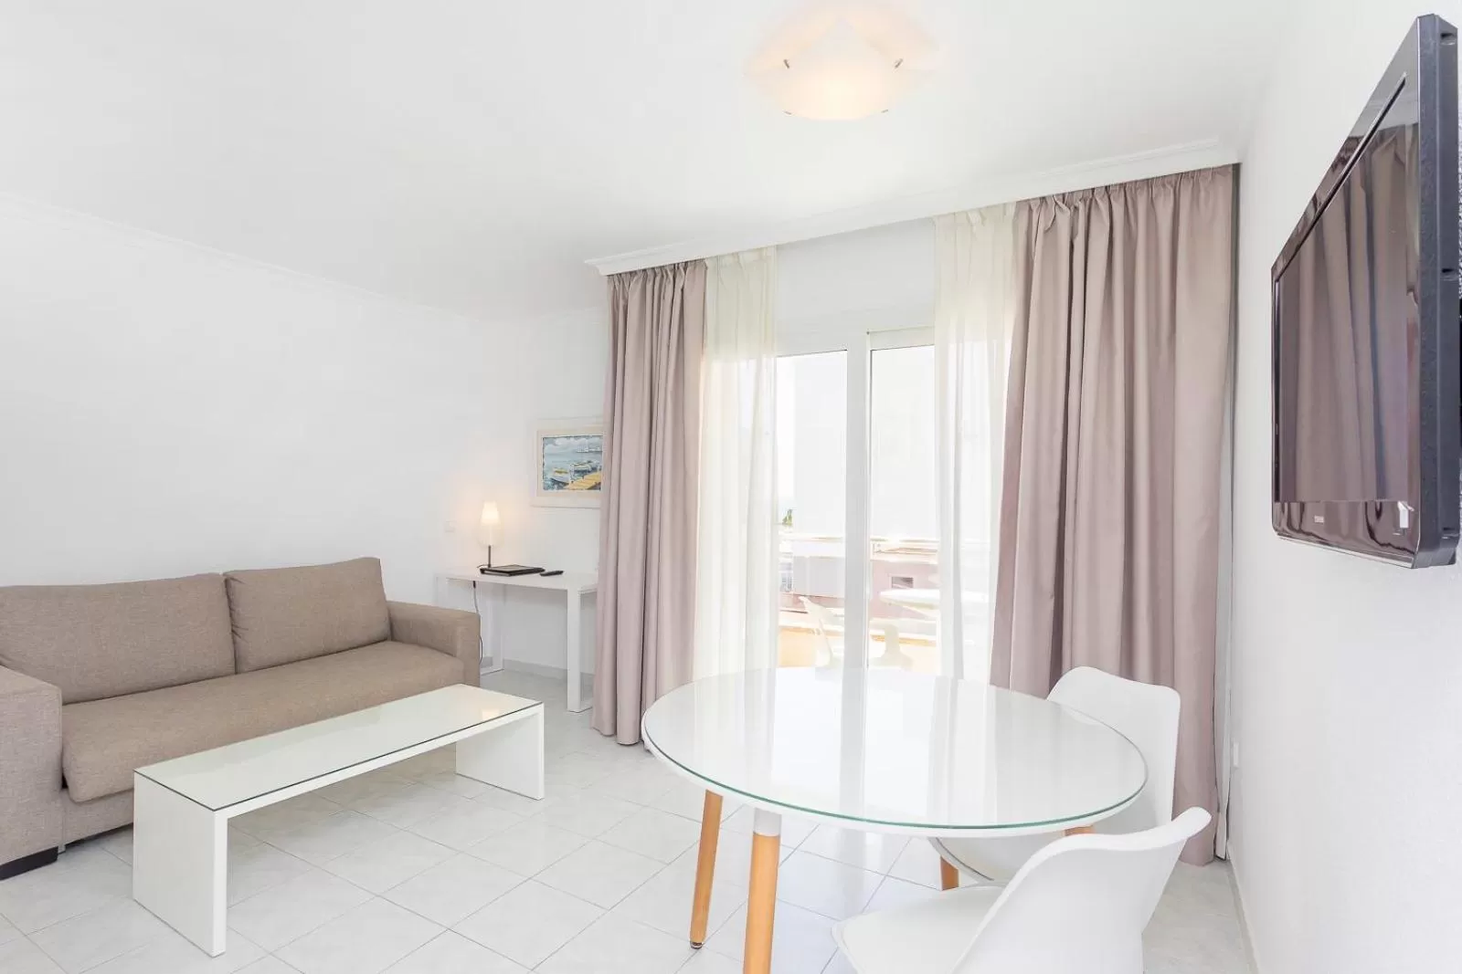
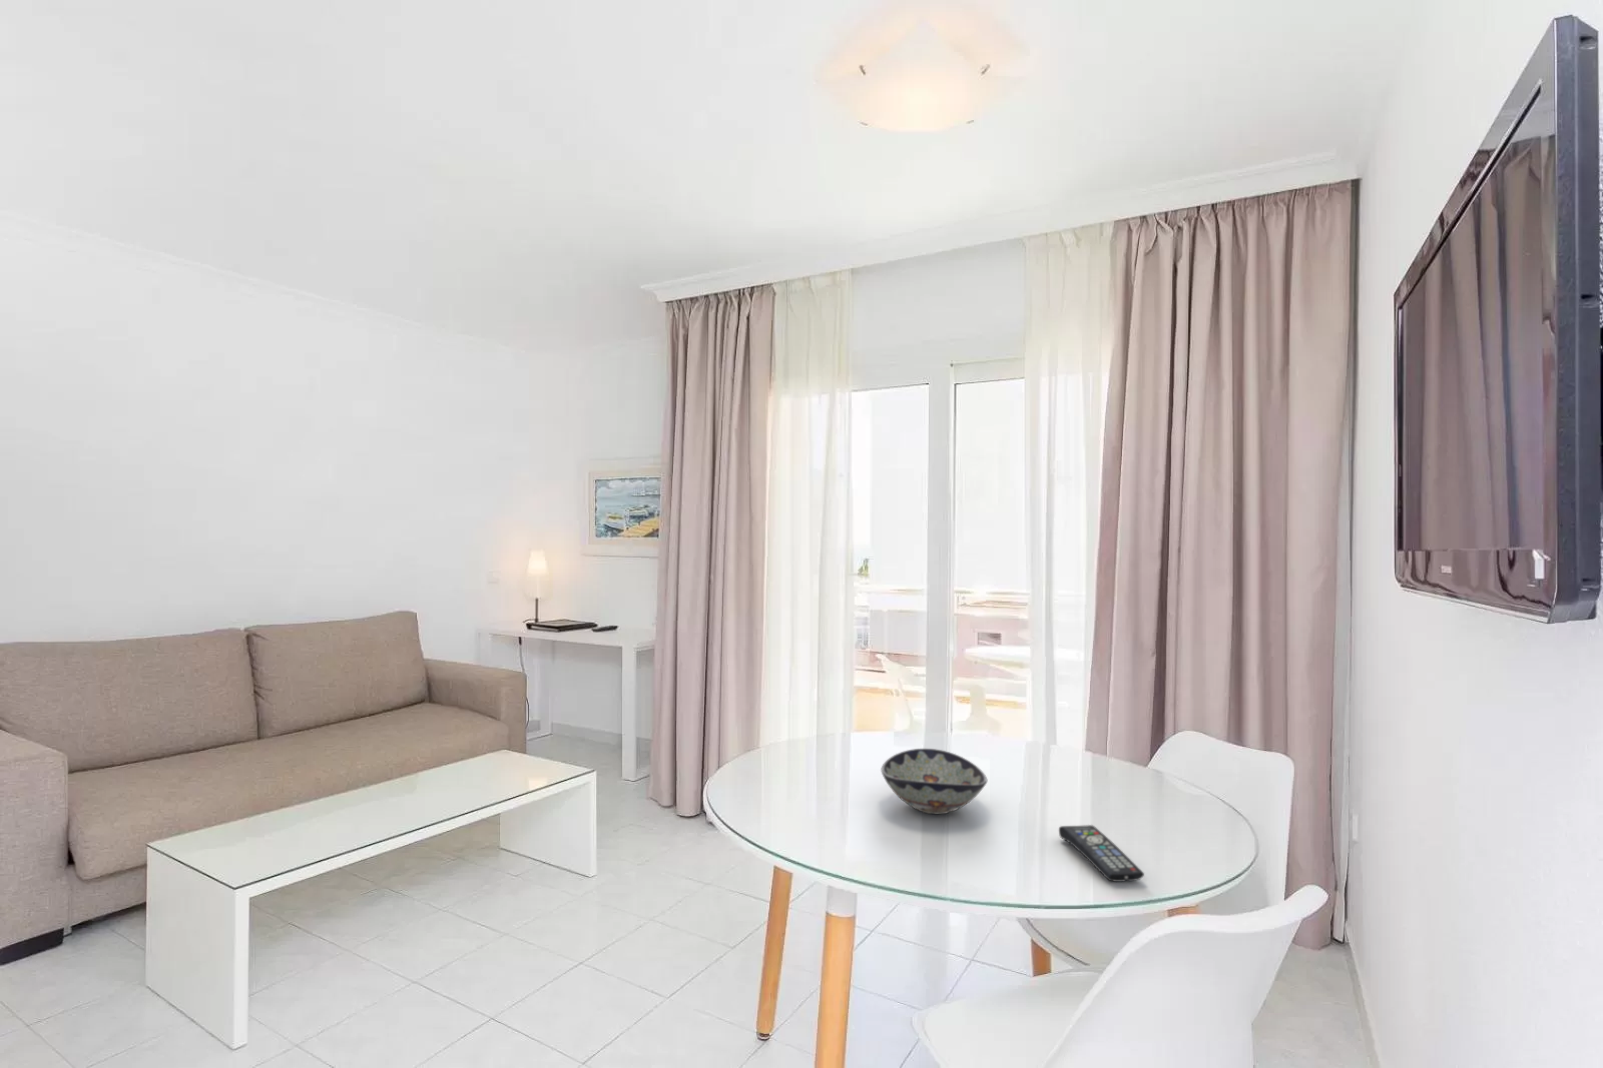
+ decorative bowl [880,747,988,815]
+ remote control [1058,824,1145,883]
